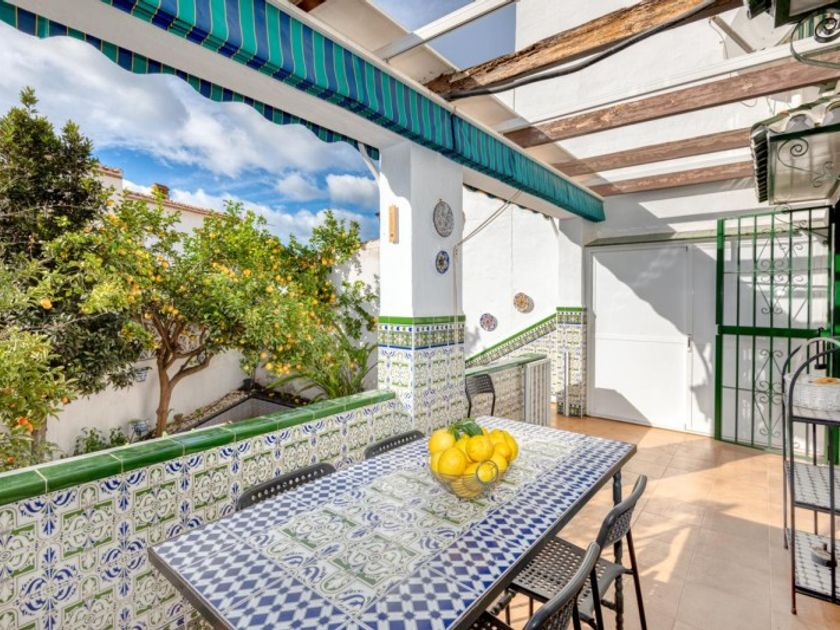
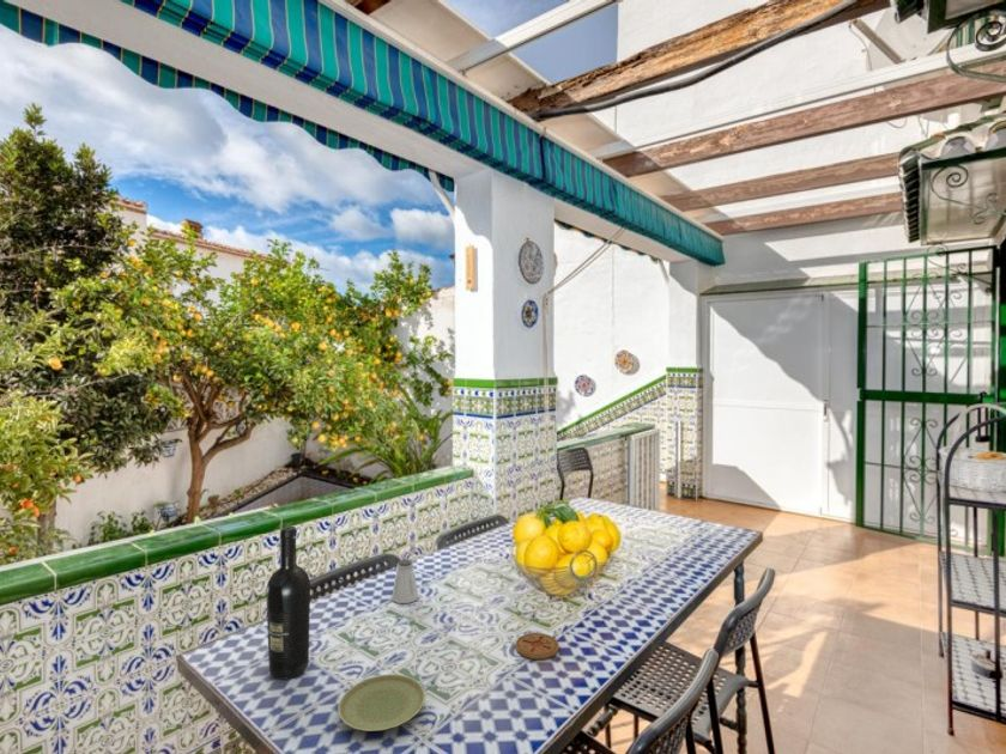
+ saltshaker [390,558,420,604]
+ coaster [514,632,560,661]
+ plate [337,673,426,732]
+ wine bottle [265,525,311,681]
